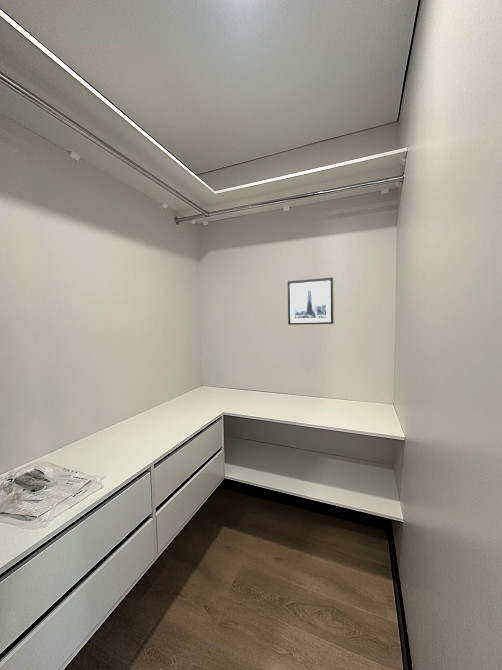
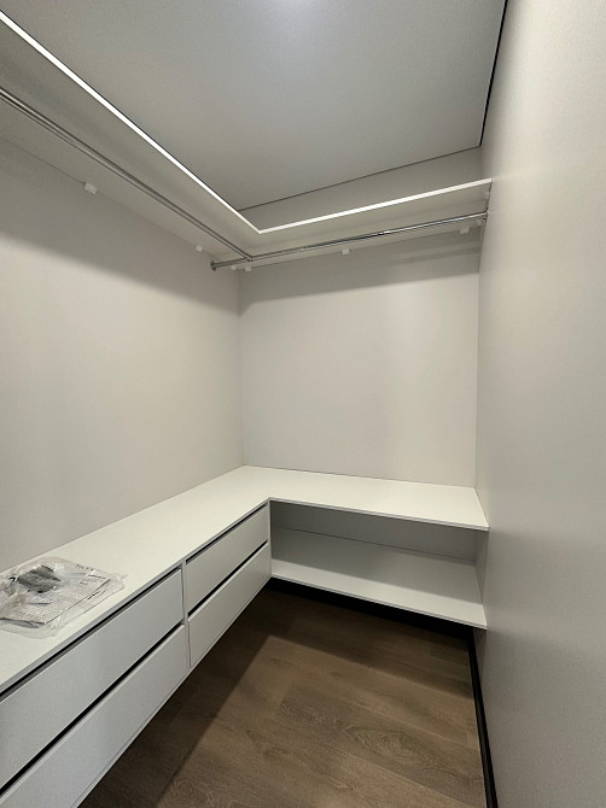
- wall art [287,276,335,326]
